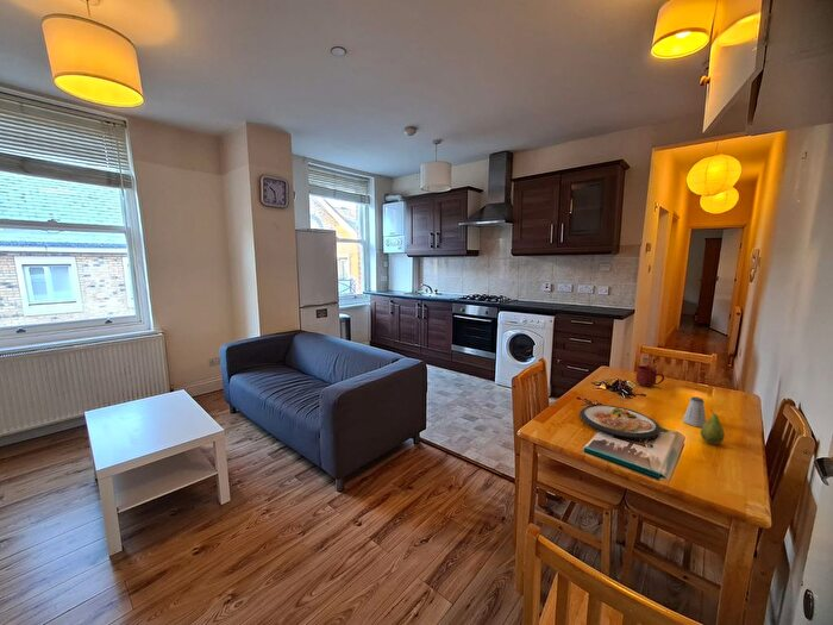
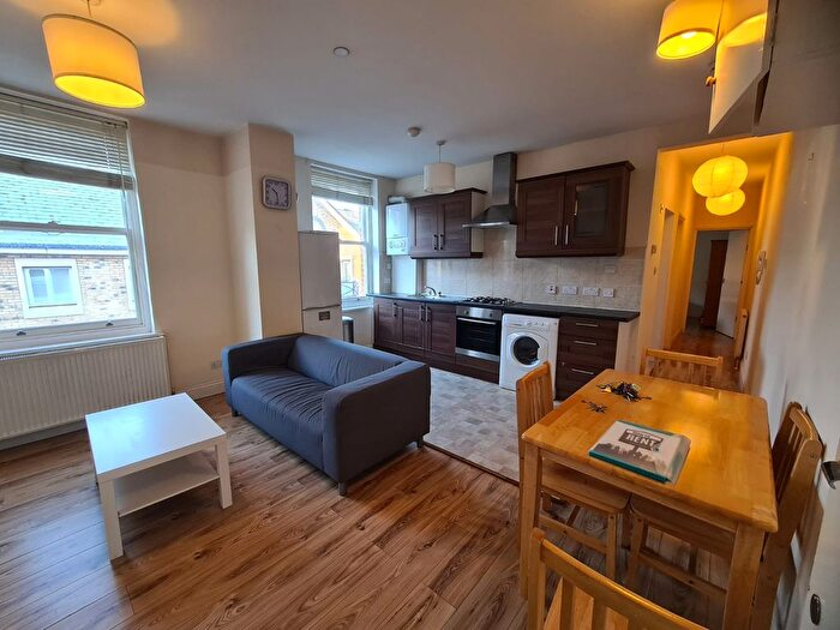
- fruit [700,408,726,445]
- dish [578,405,662,439]
- saltshaker [682,396,707,427]
- mug [635,364,665,388]
